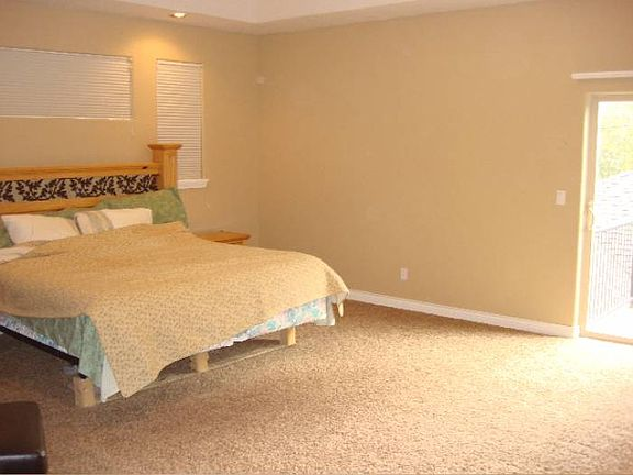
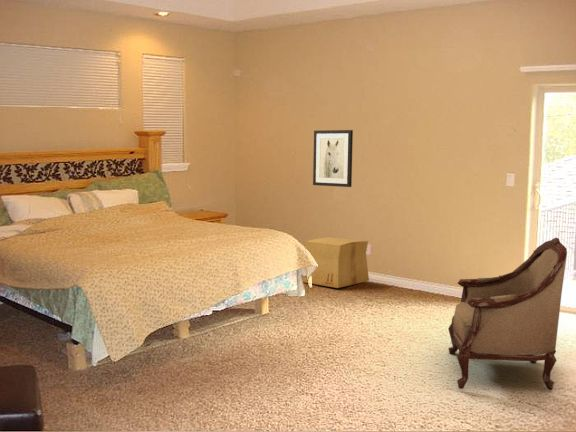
+ cardboard box [302,236,370,289]
+ wall art [312,129,354,188]
+ armchair [448,237,568,391]
